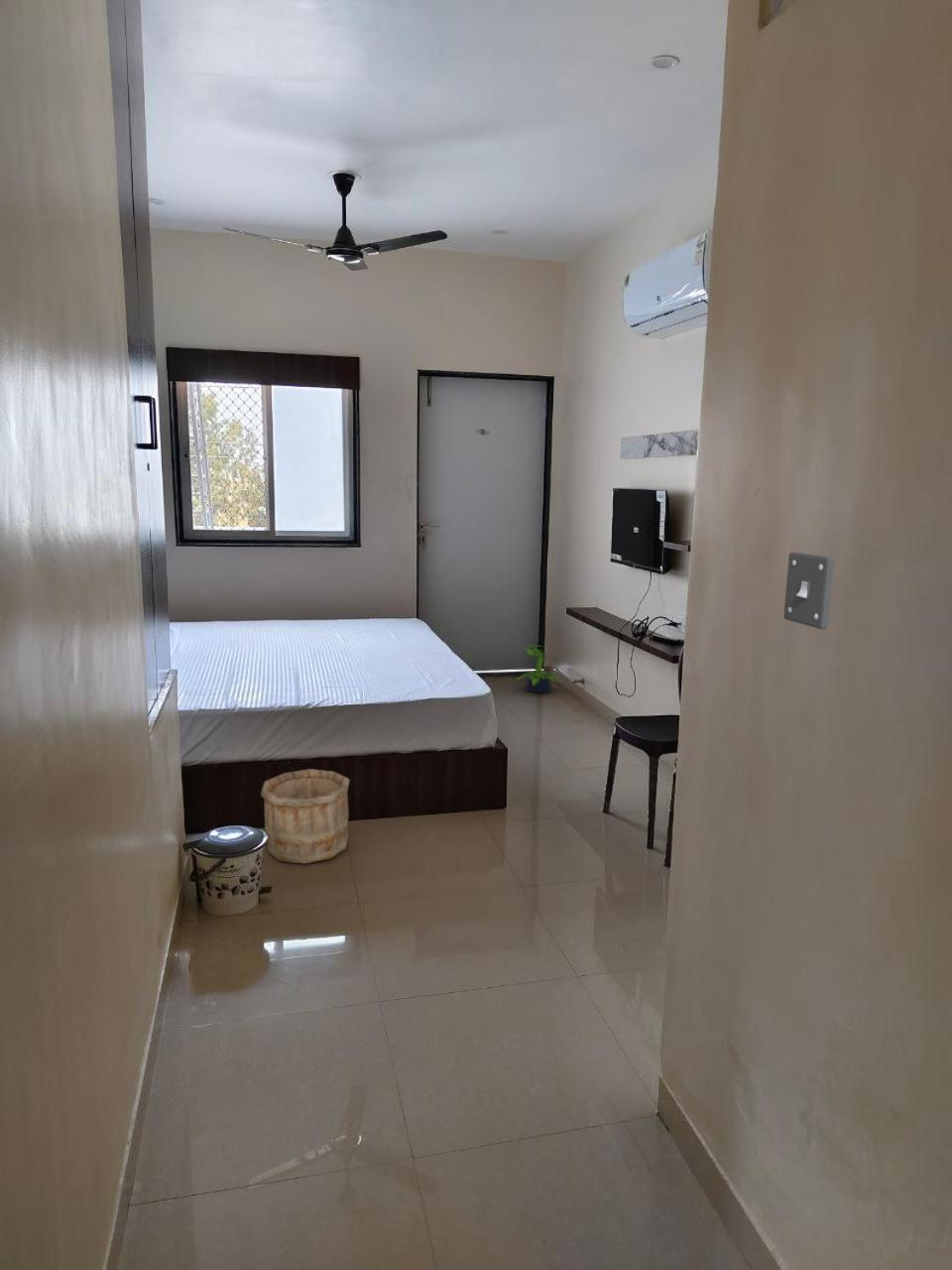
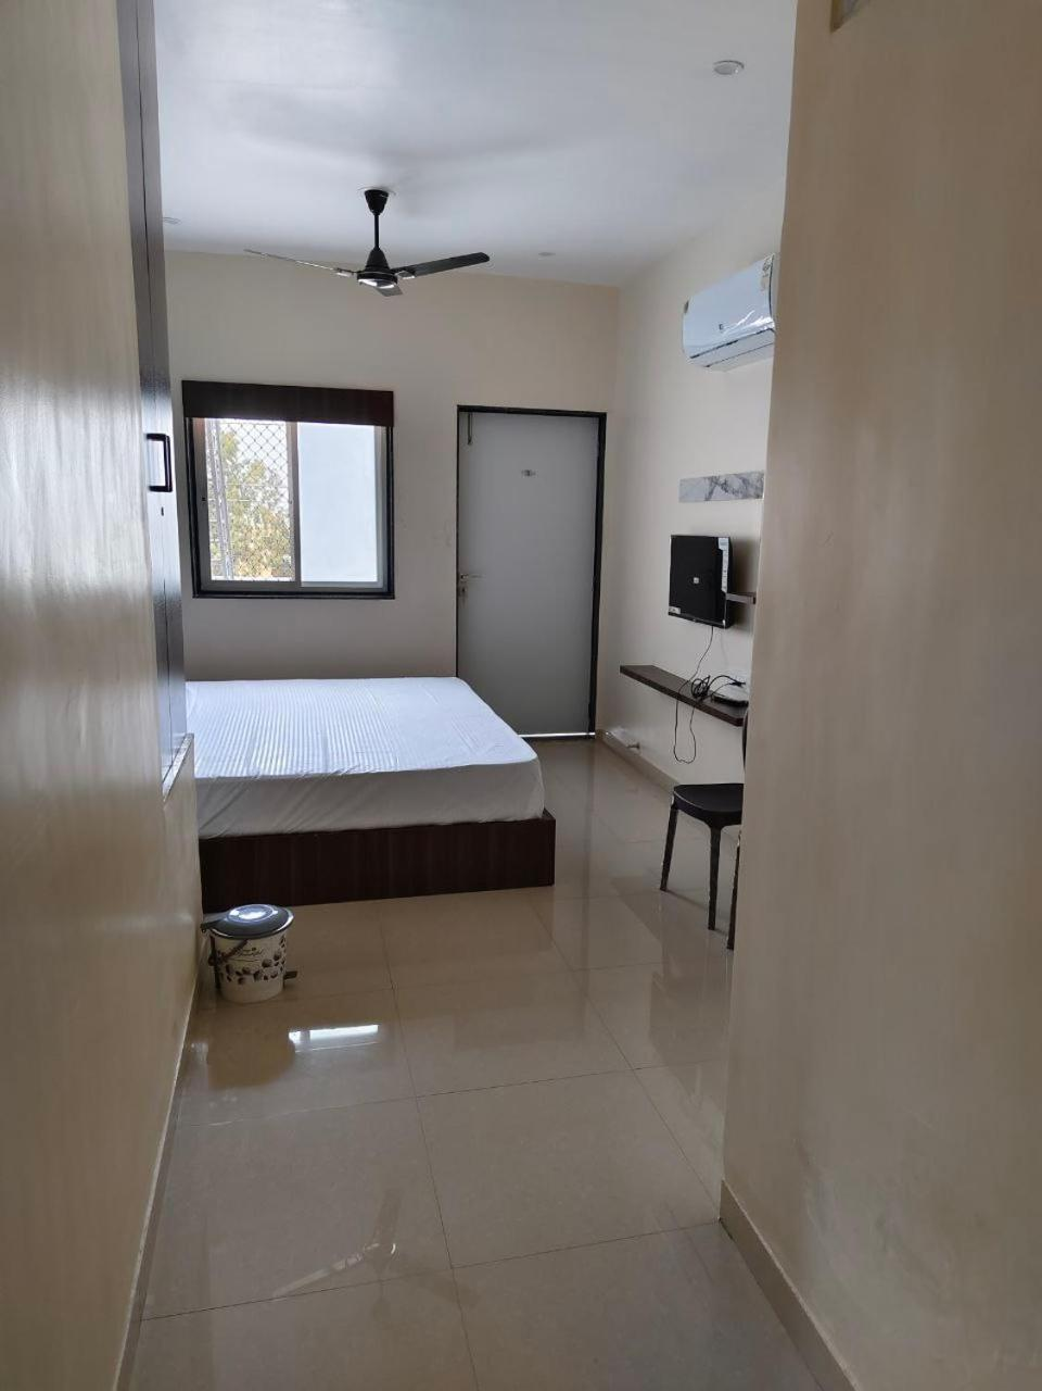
- wooden bucket [260,768,351,864]
- light switch [783,552,835,630]
- potted plant [515,643,564,694]
